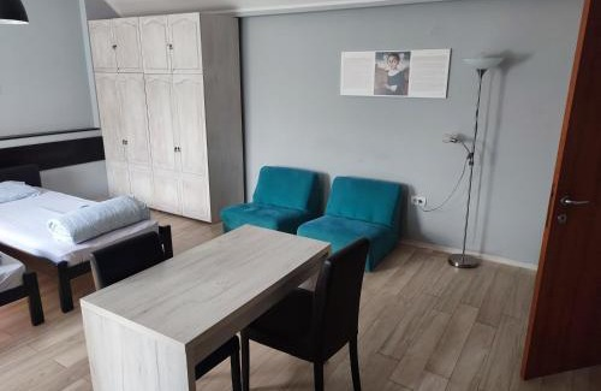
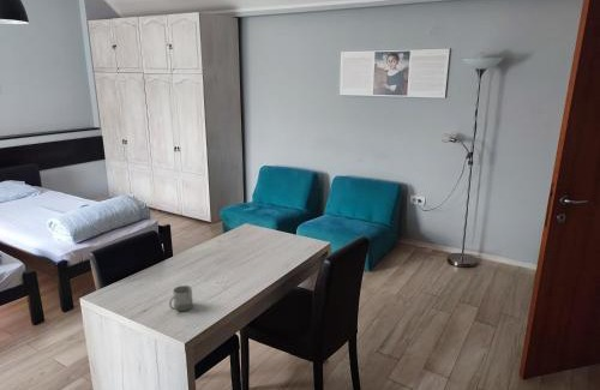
+ cup [168,284,193,312]
